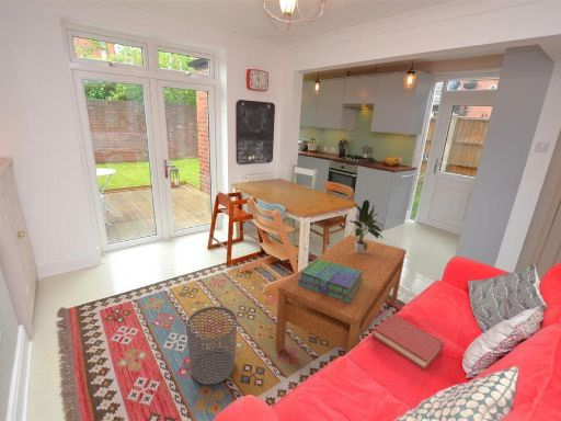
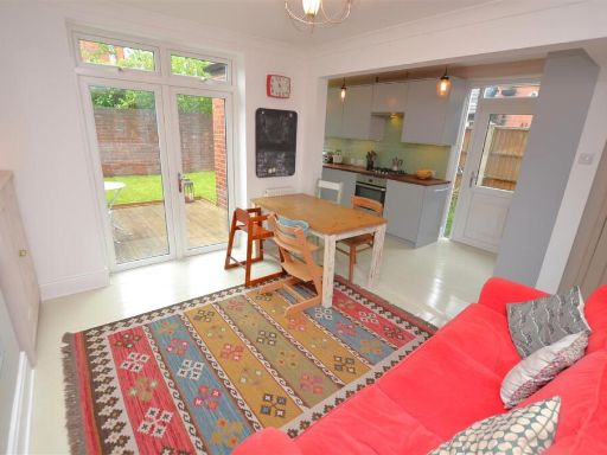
- coffee table [274,235,408,354]
- waste bin [185,306,238,386]
- stack of books [297,257,363,303]
- hardback book [371,314,445,371]
- potted plant [347,200,383,254]
